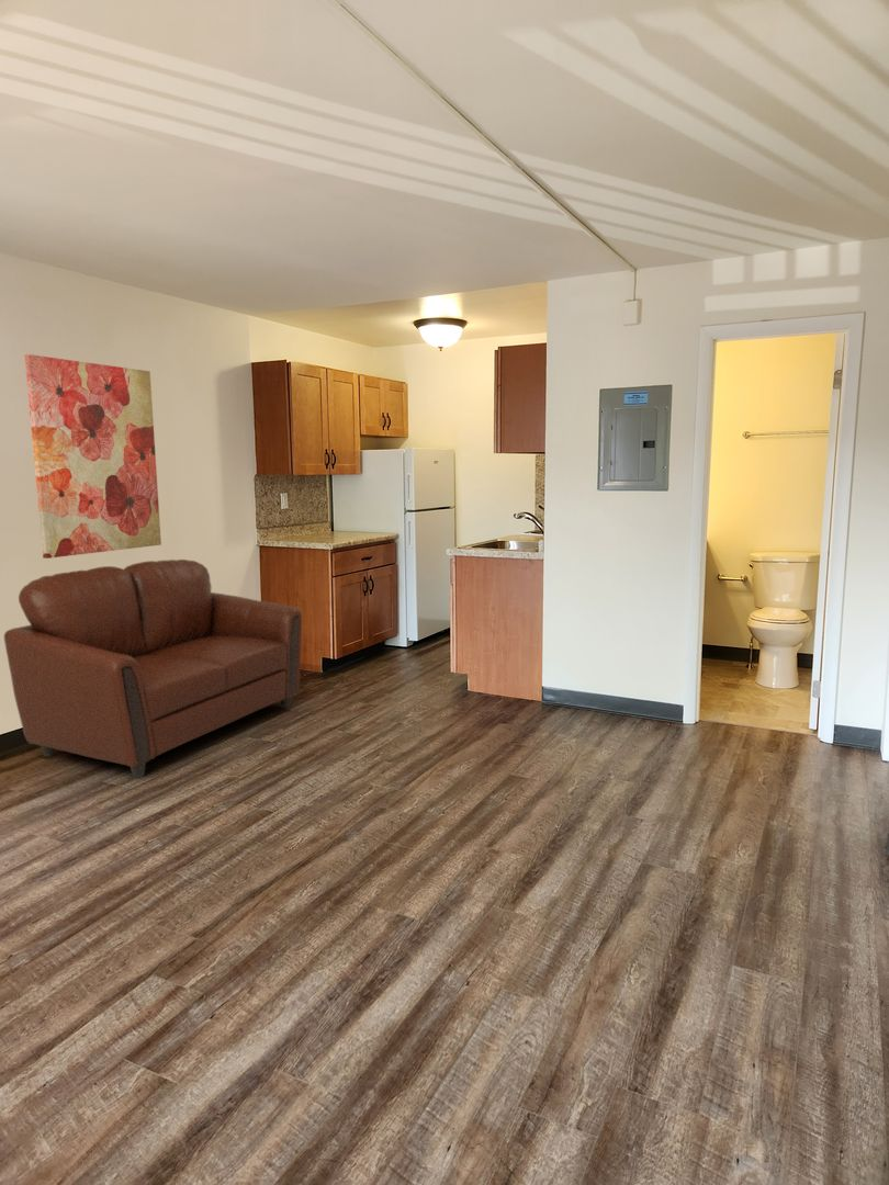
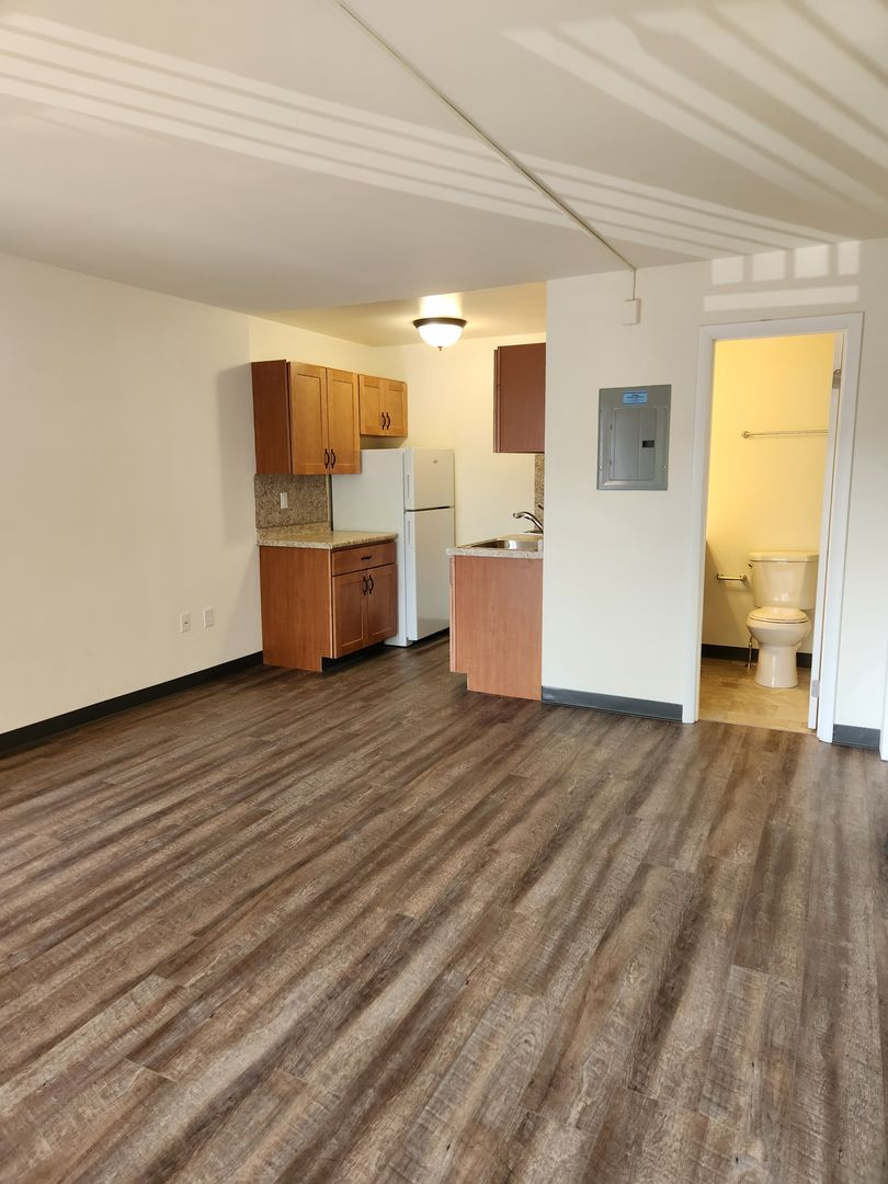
- wall art [24,353,162,560]
- sofa [3,558,303,780]
